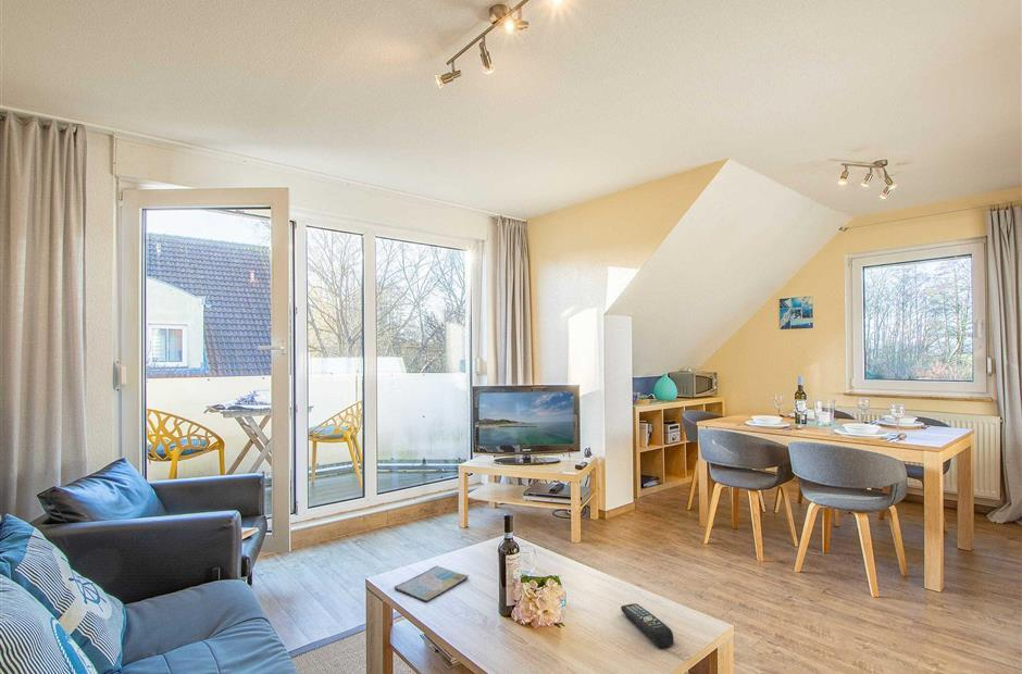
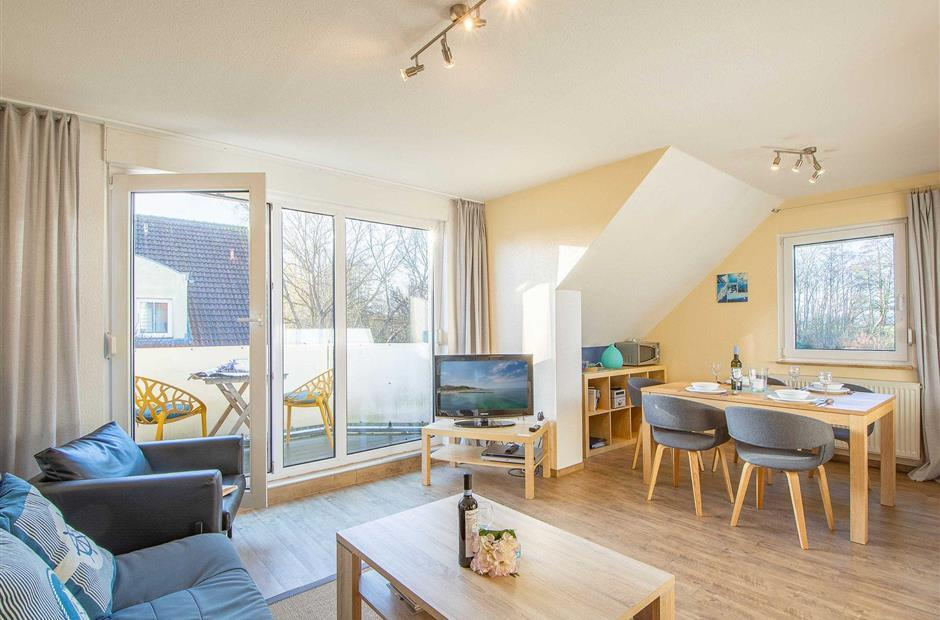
- remote control [620,602,674,648]
- book [394,564,470,602]
